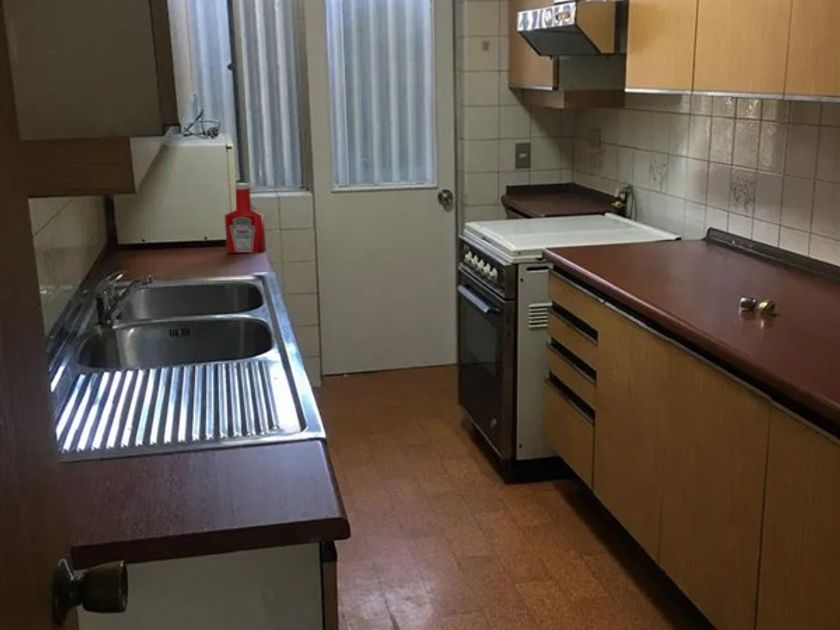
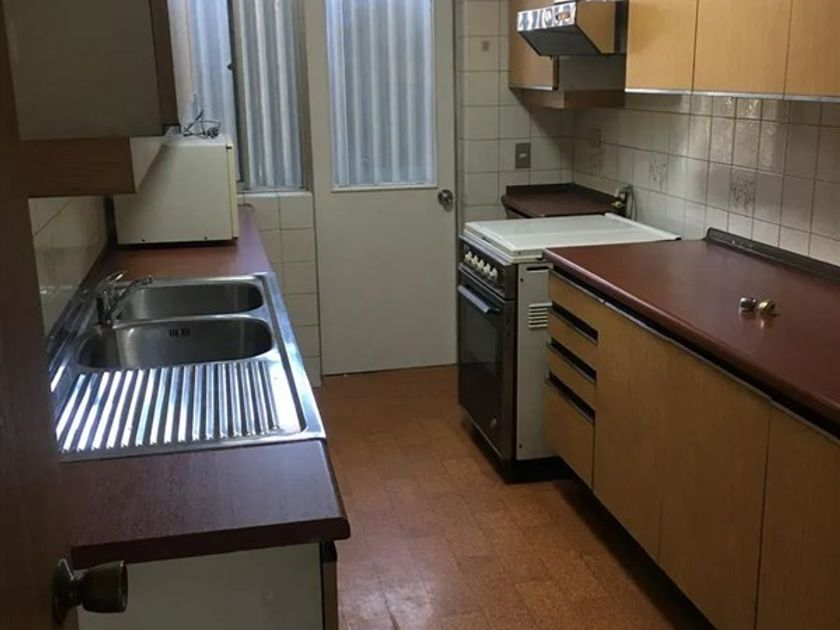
- soap bottle [224,182,267,255]
